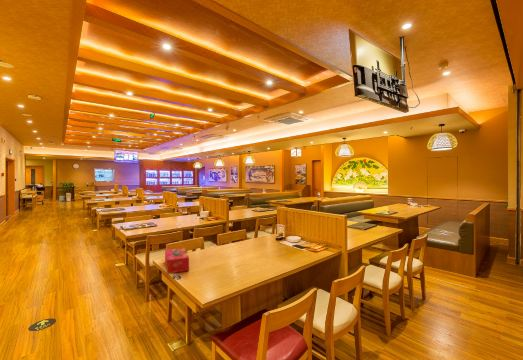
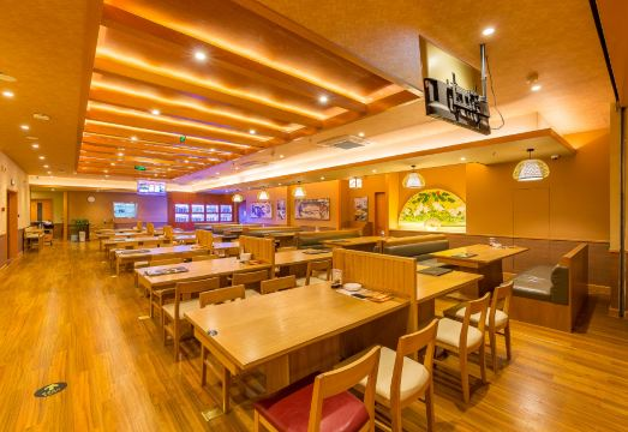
- tissue box [164,247,190,275]
